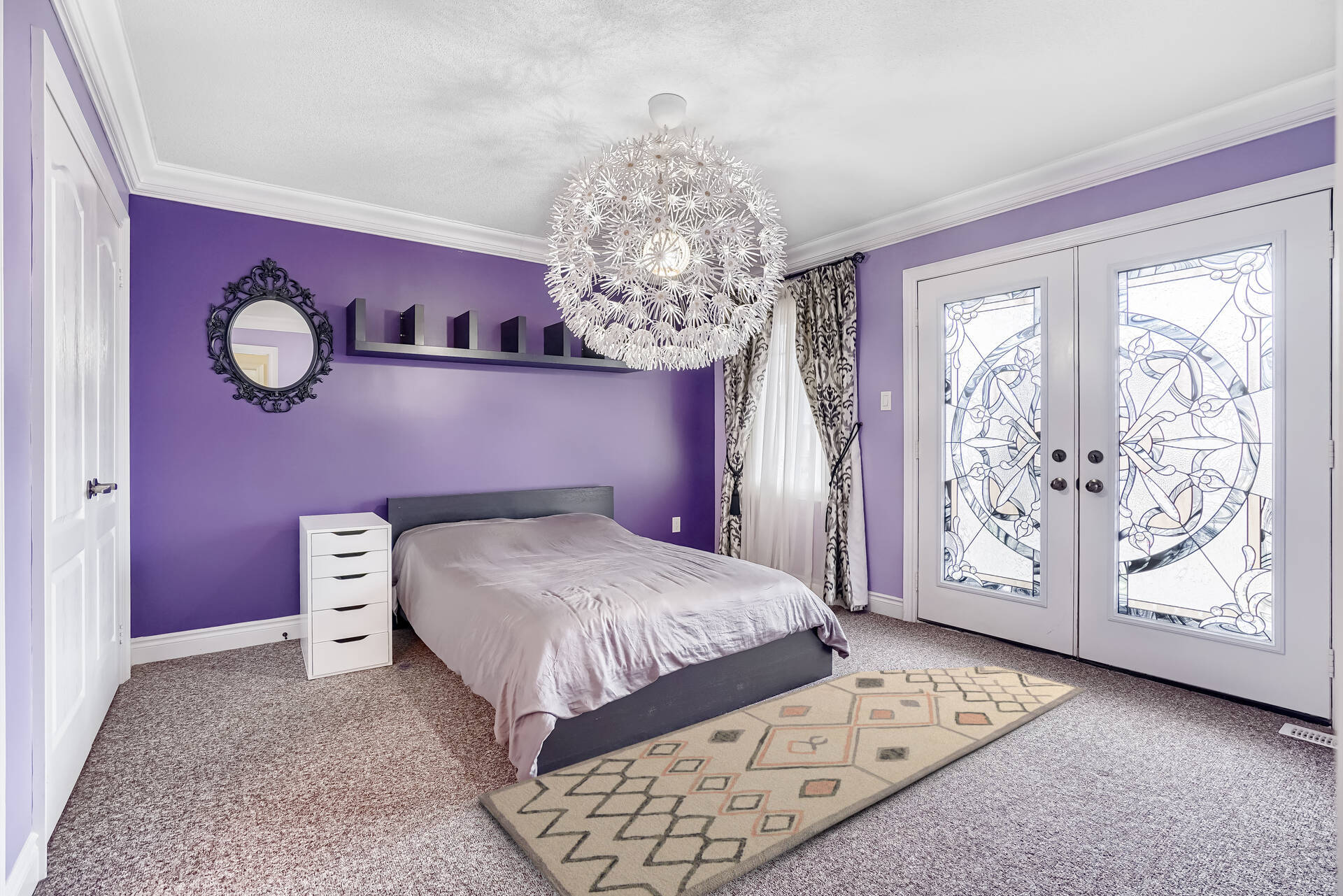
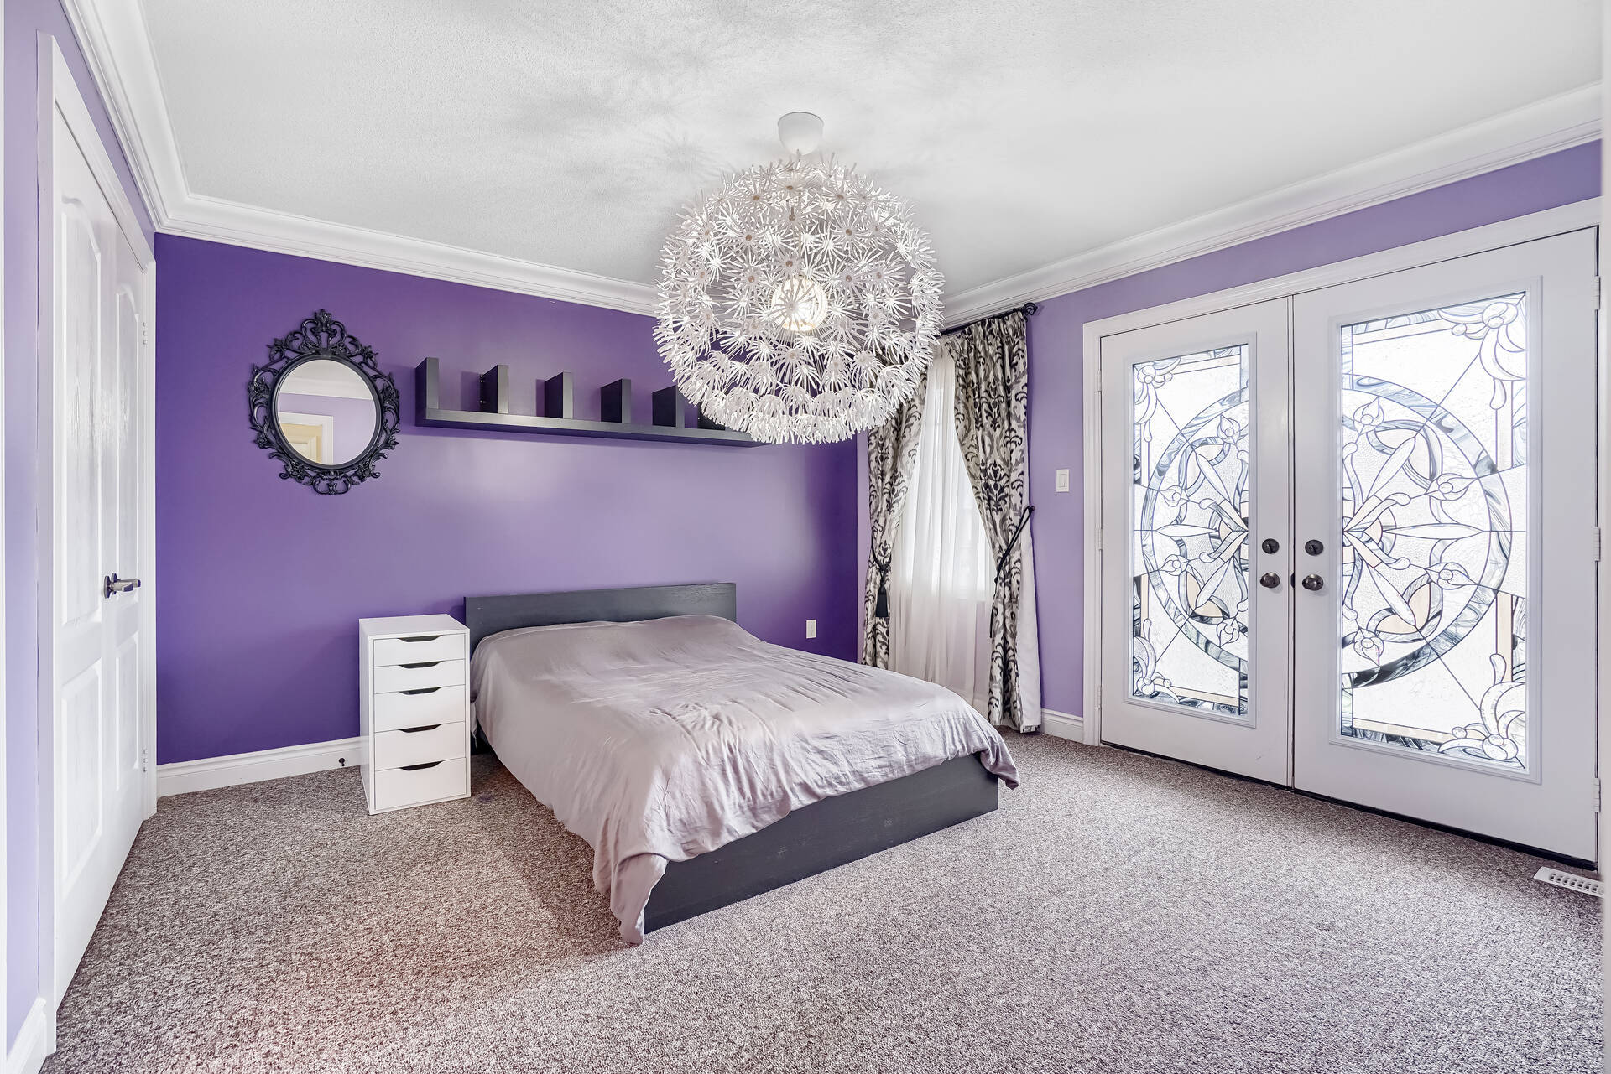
- rug [477,665,1086,896]
